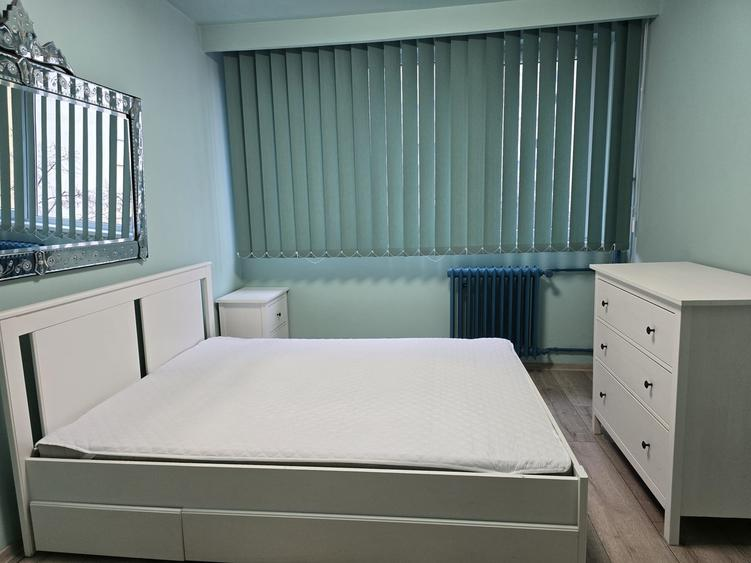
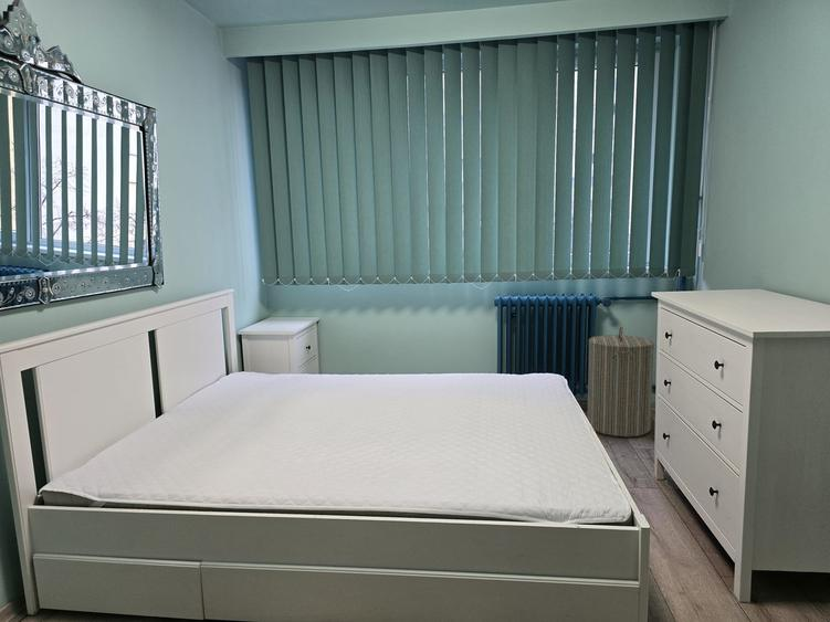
+ laundry hamper [586,325,655,437]
